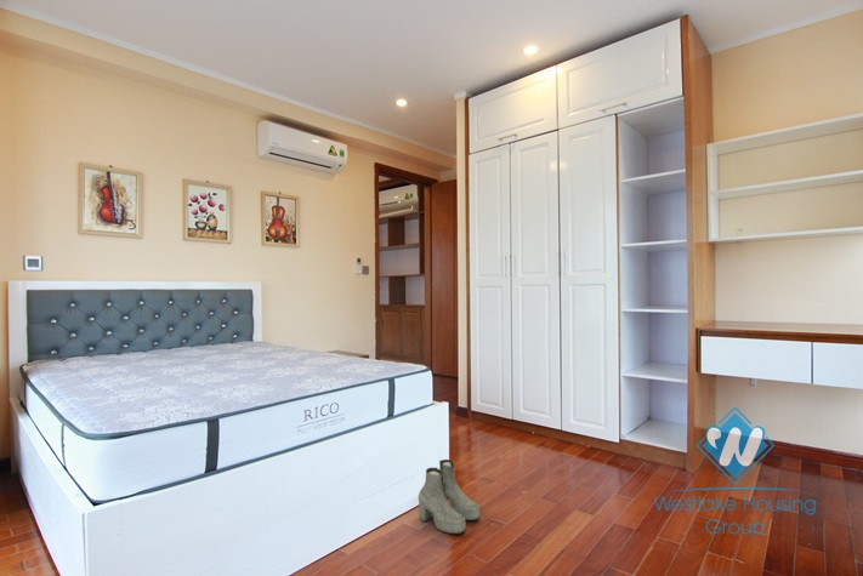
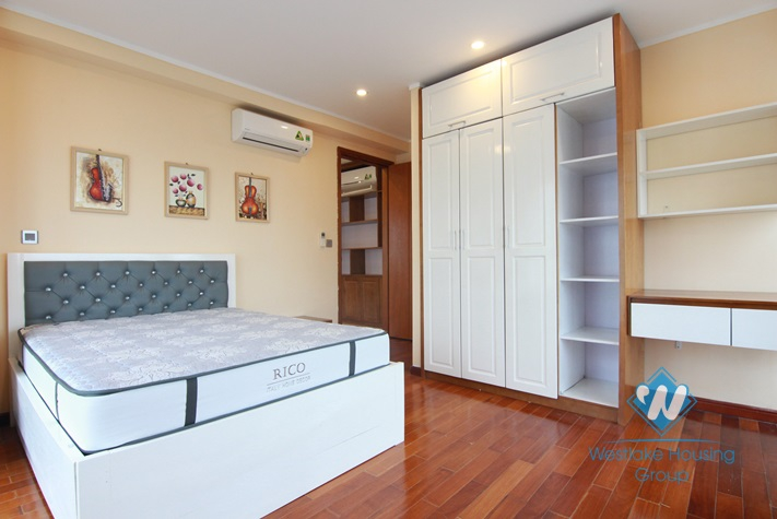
- boots [418,458,481,535]
